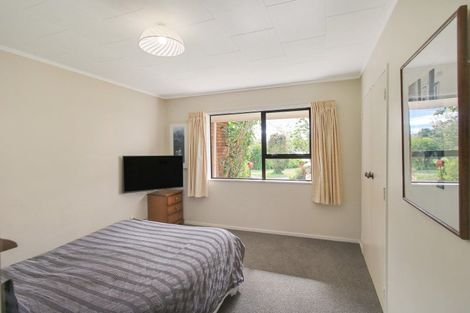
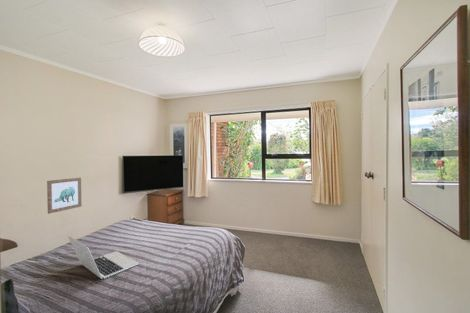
+ laptop [67,235,140,280]
+ wall art [46,177,83,215]
